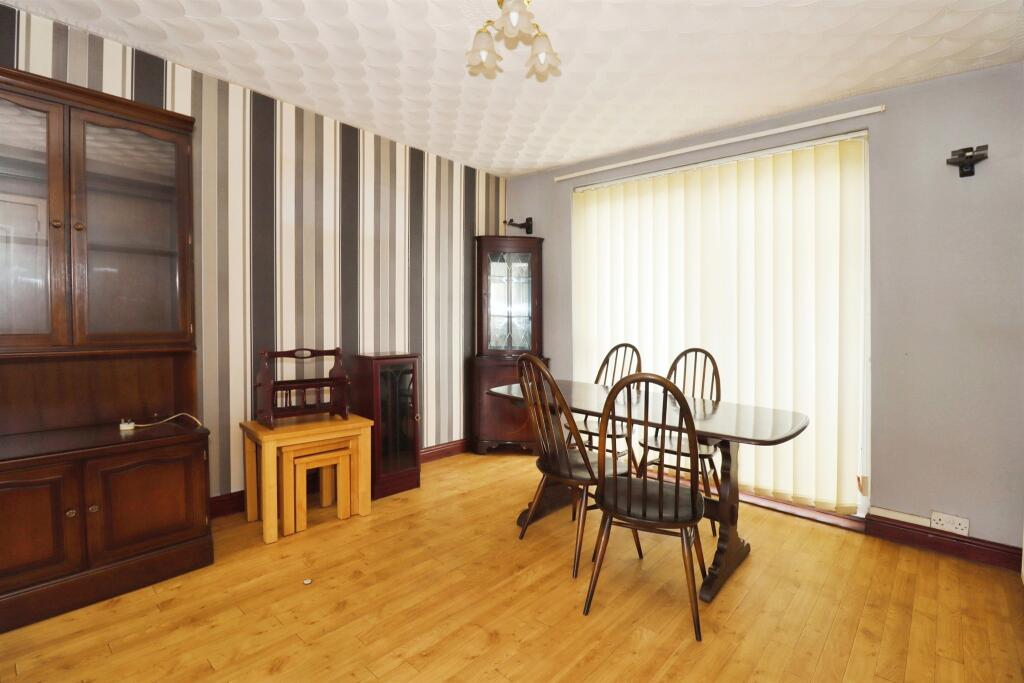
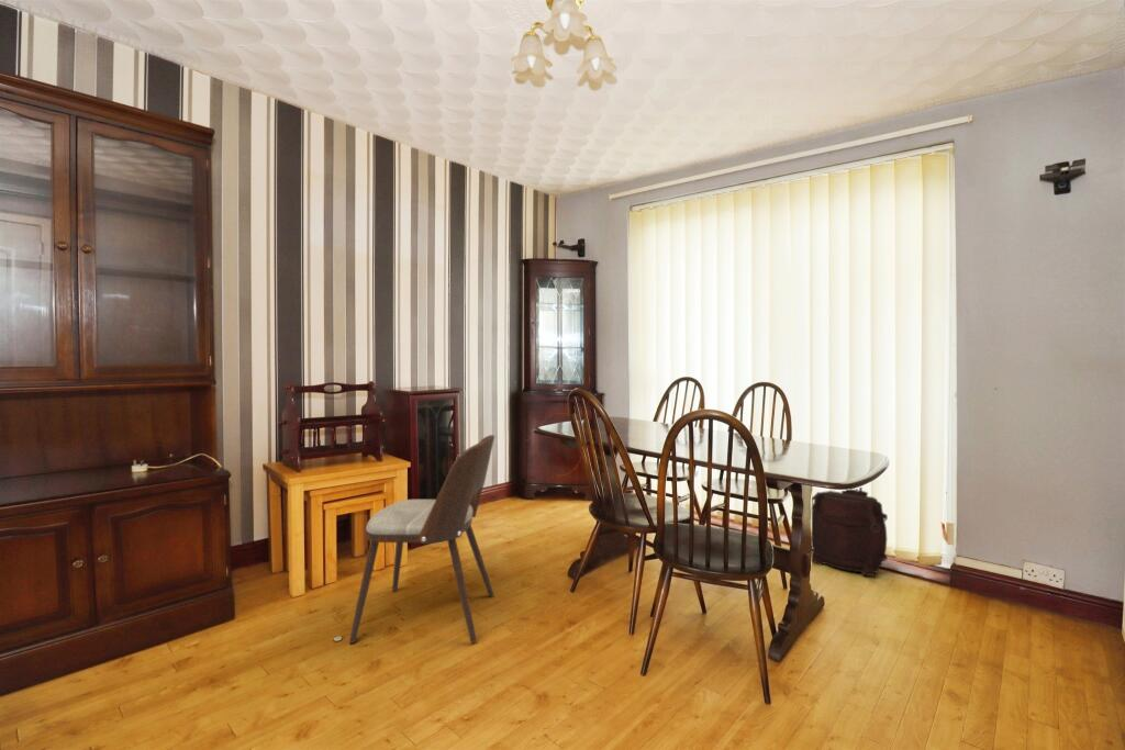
+ dining chair [348,434,495,645]
+ backpack [811,486,889,578]
